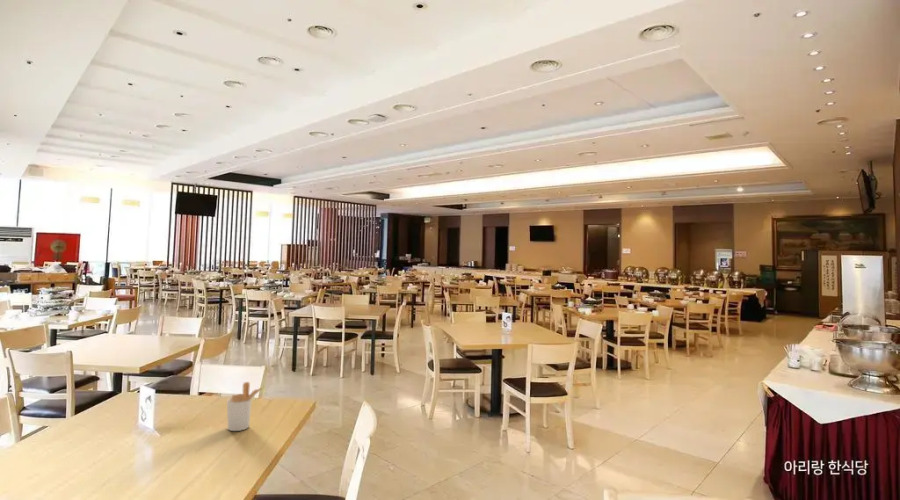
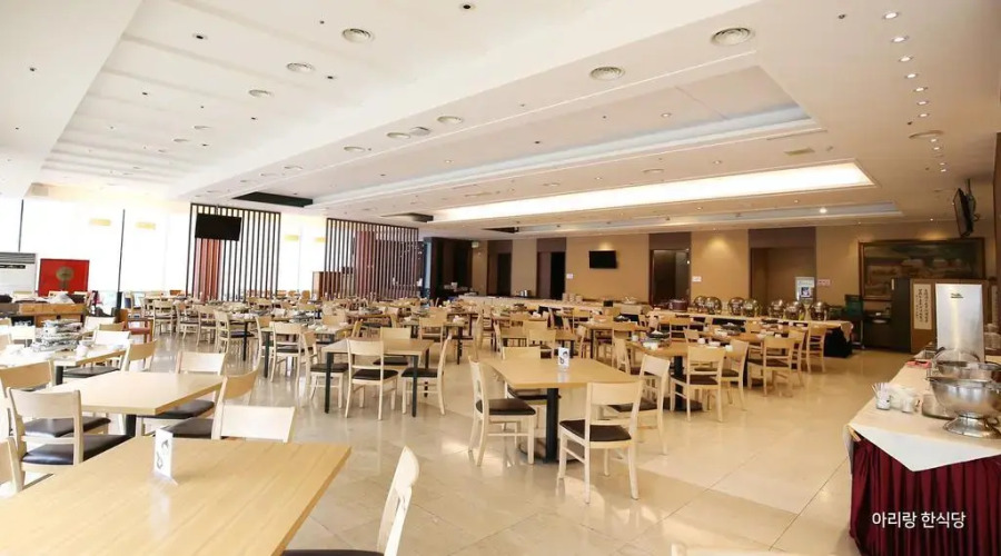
- utensil holder [226,381,266,432]
